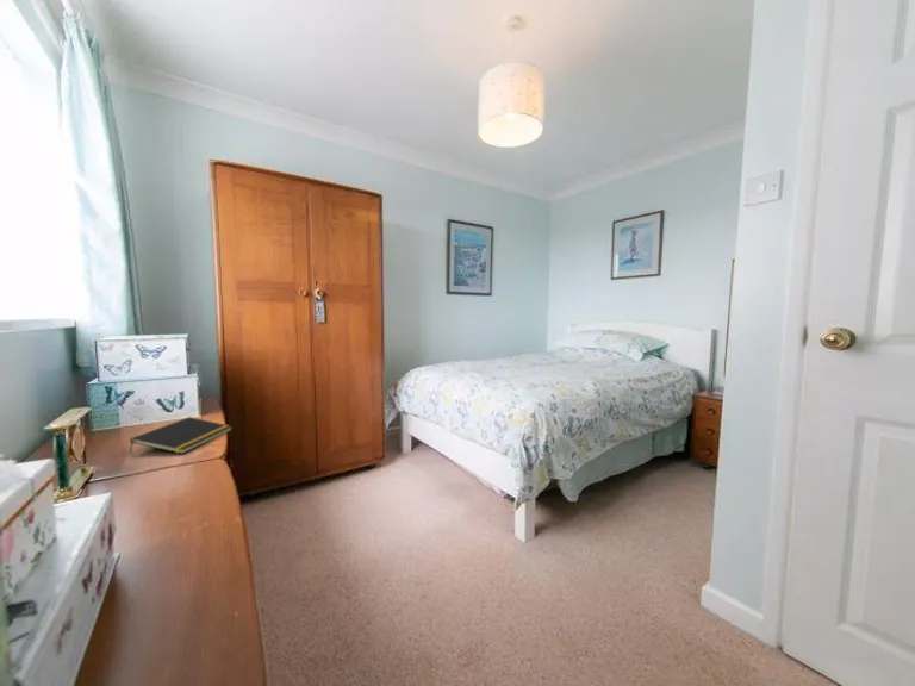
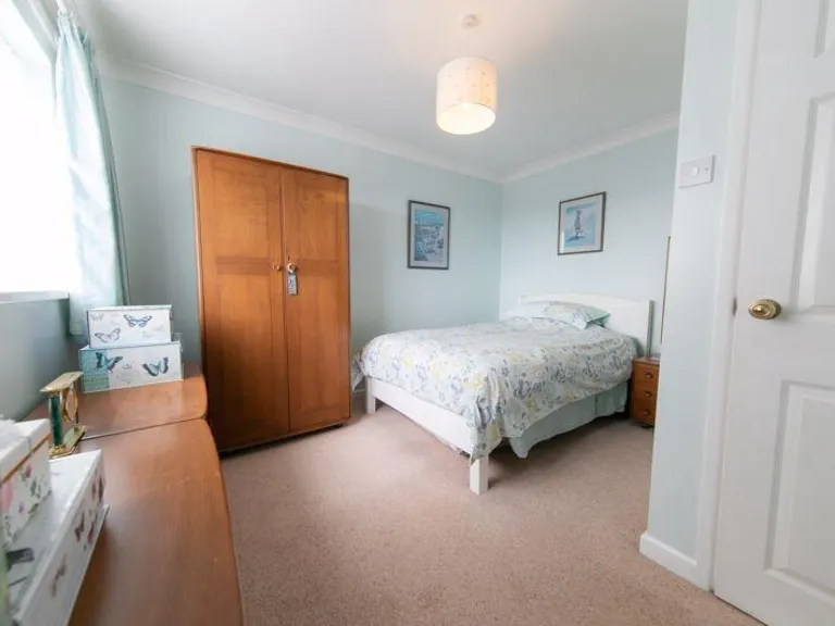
- notepad [129,416,234,455]
